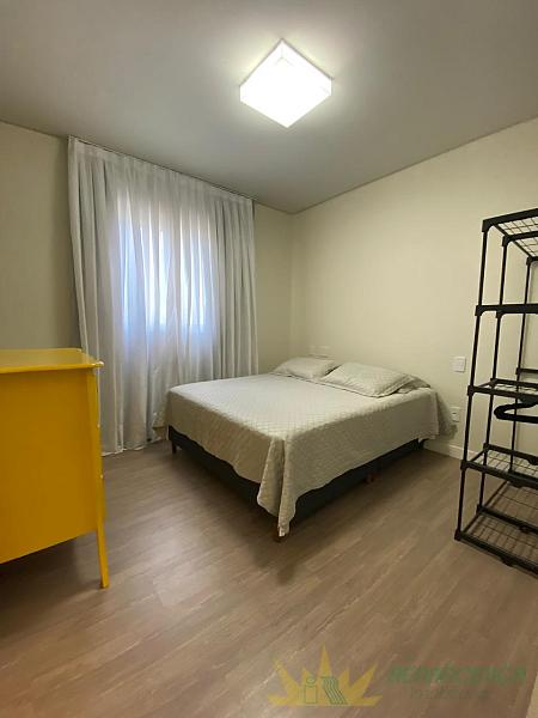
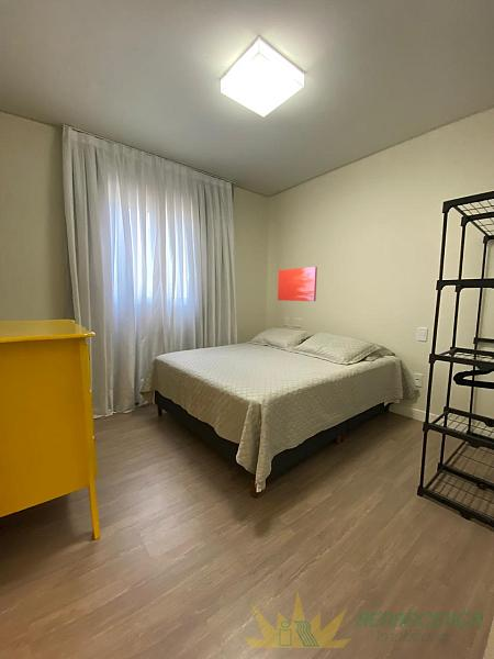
+ wall art [277,266,318,302]
